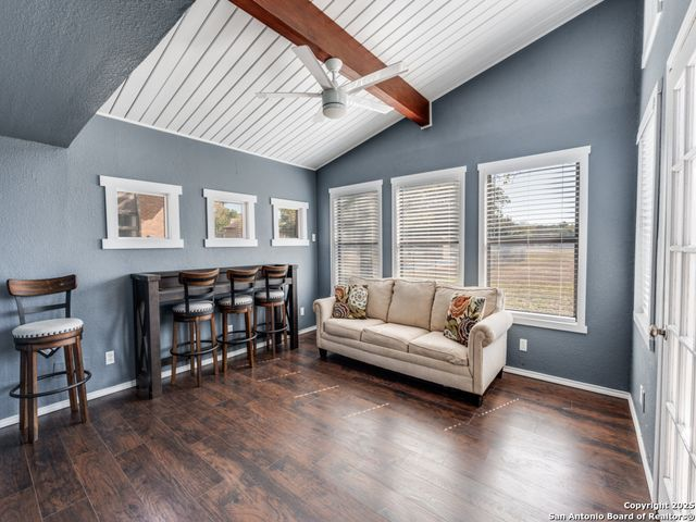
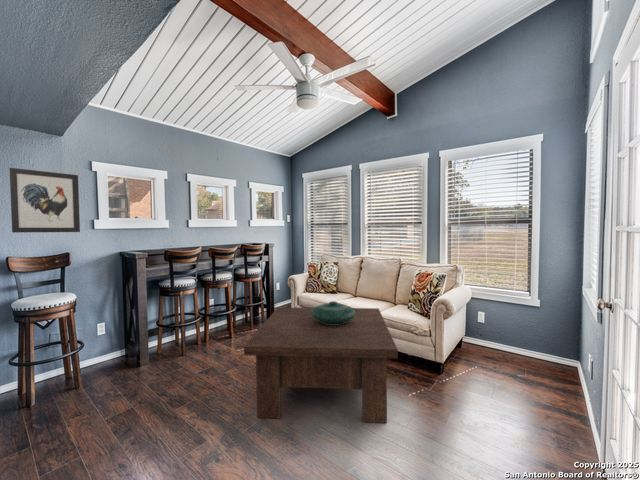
+ wall art [8,167,81,234]
+ decorative bowl [312,300,355,325]
+ coffee table [243,307,399,424]
